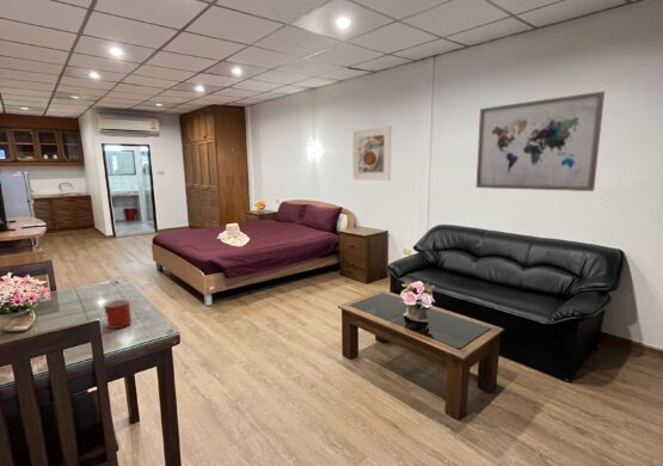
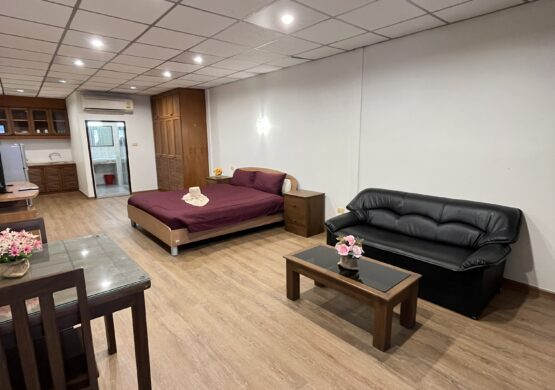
- wall art [475,90,606,192]
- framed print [351,125,392,182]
- mug [104,299,133,330]
